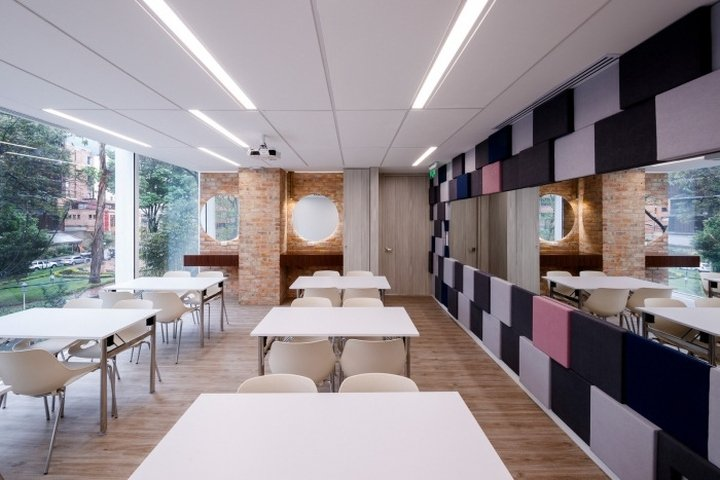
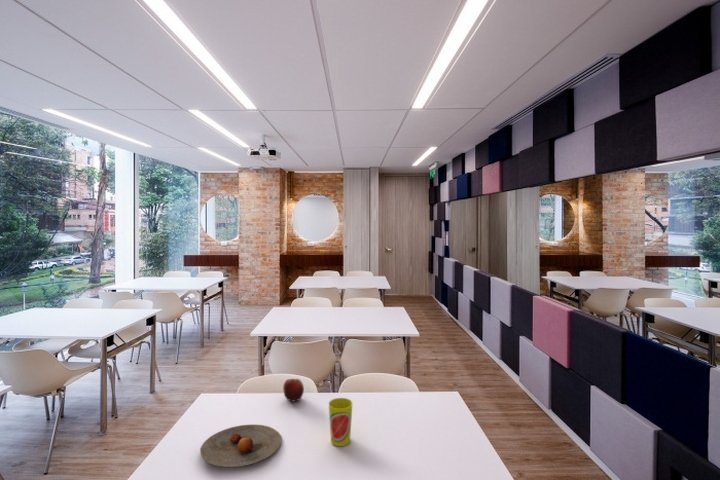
+ plate [199,424,283,468]
+ cup [327,397,354,447]
+ apple [282,378,305,402]
